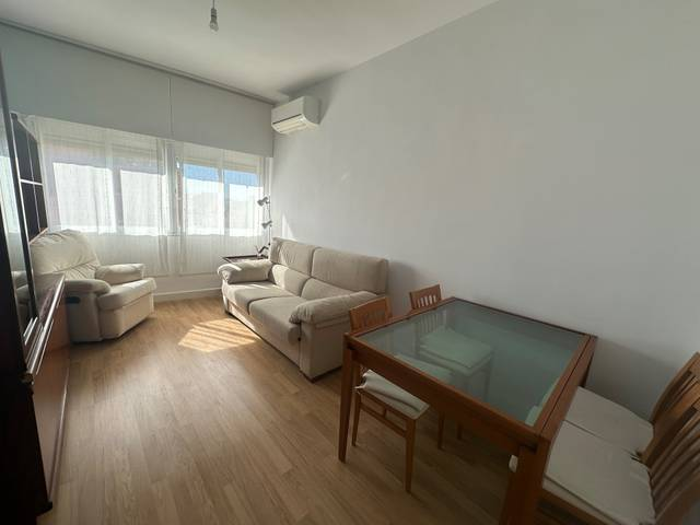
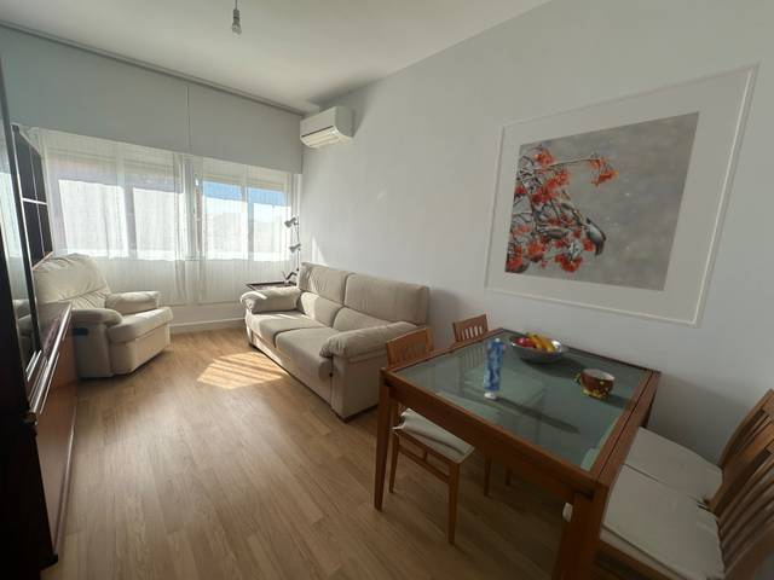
+ cup [574,367,616,400]
+ dress [483,337,507,400]
+ fruit bowl [506,331,570,364]
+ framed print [481,60,762,330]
